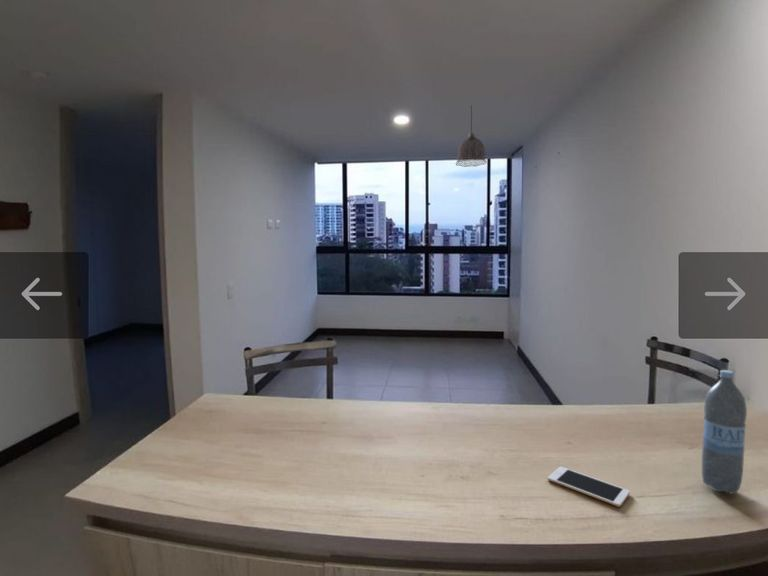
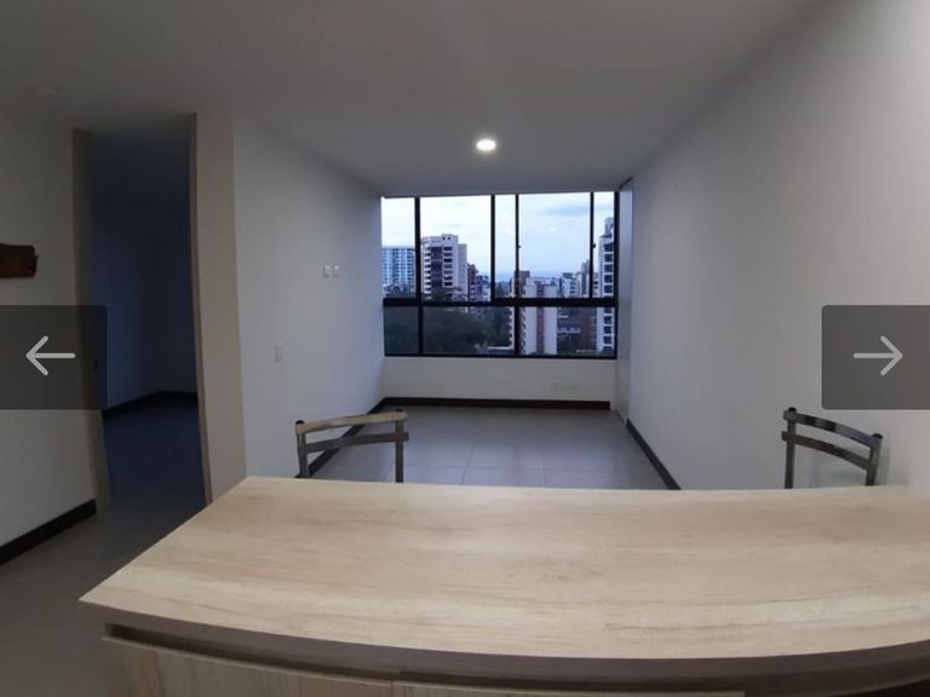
- water bottle [701,369,748,495]
- cell phone [547,466,631,508]
- pendant lamp [455,104,488,168]
